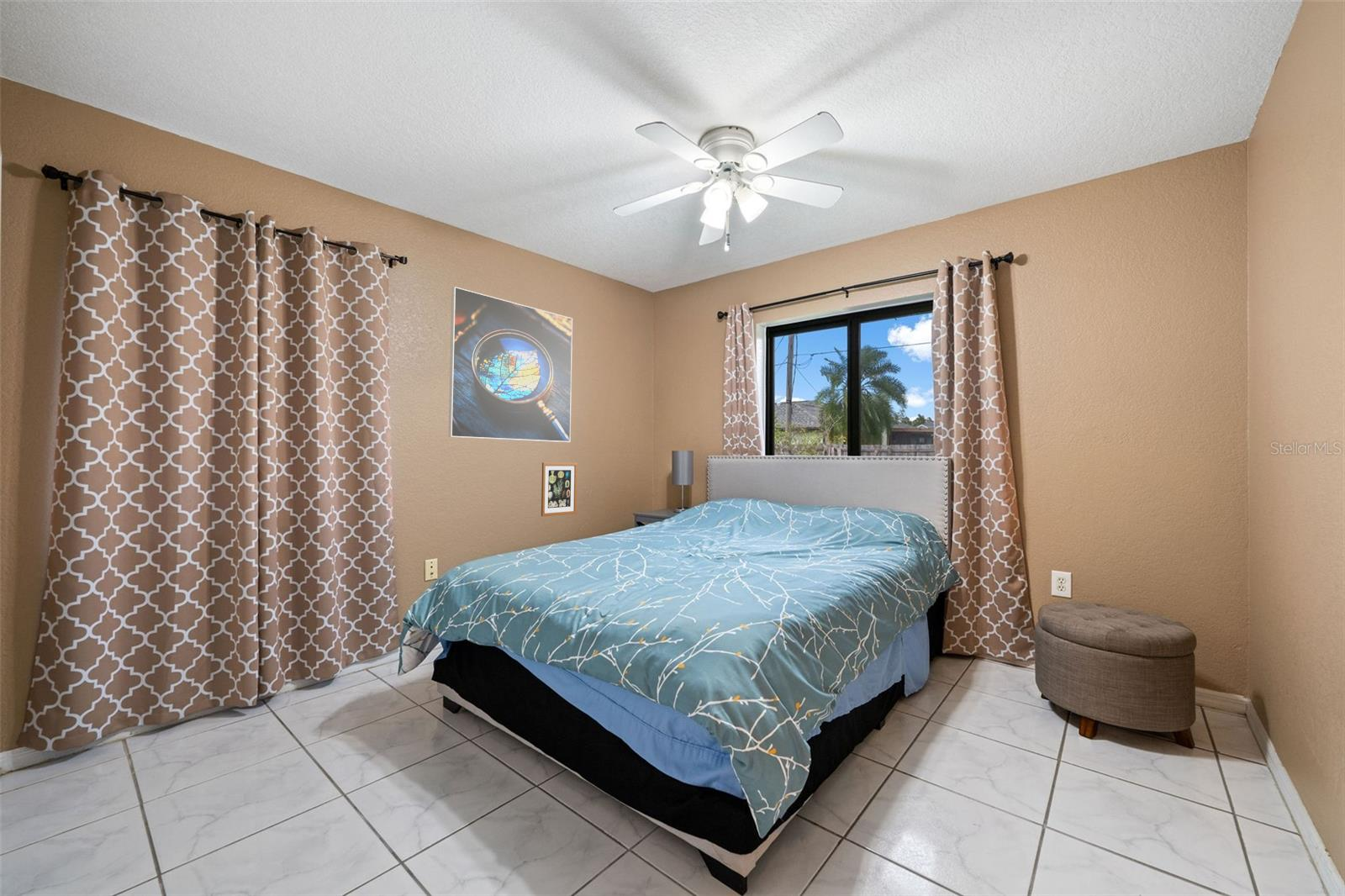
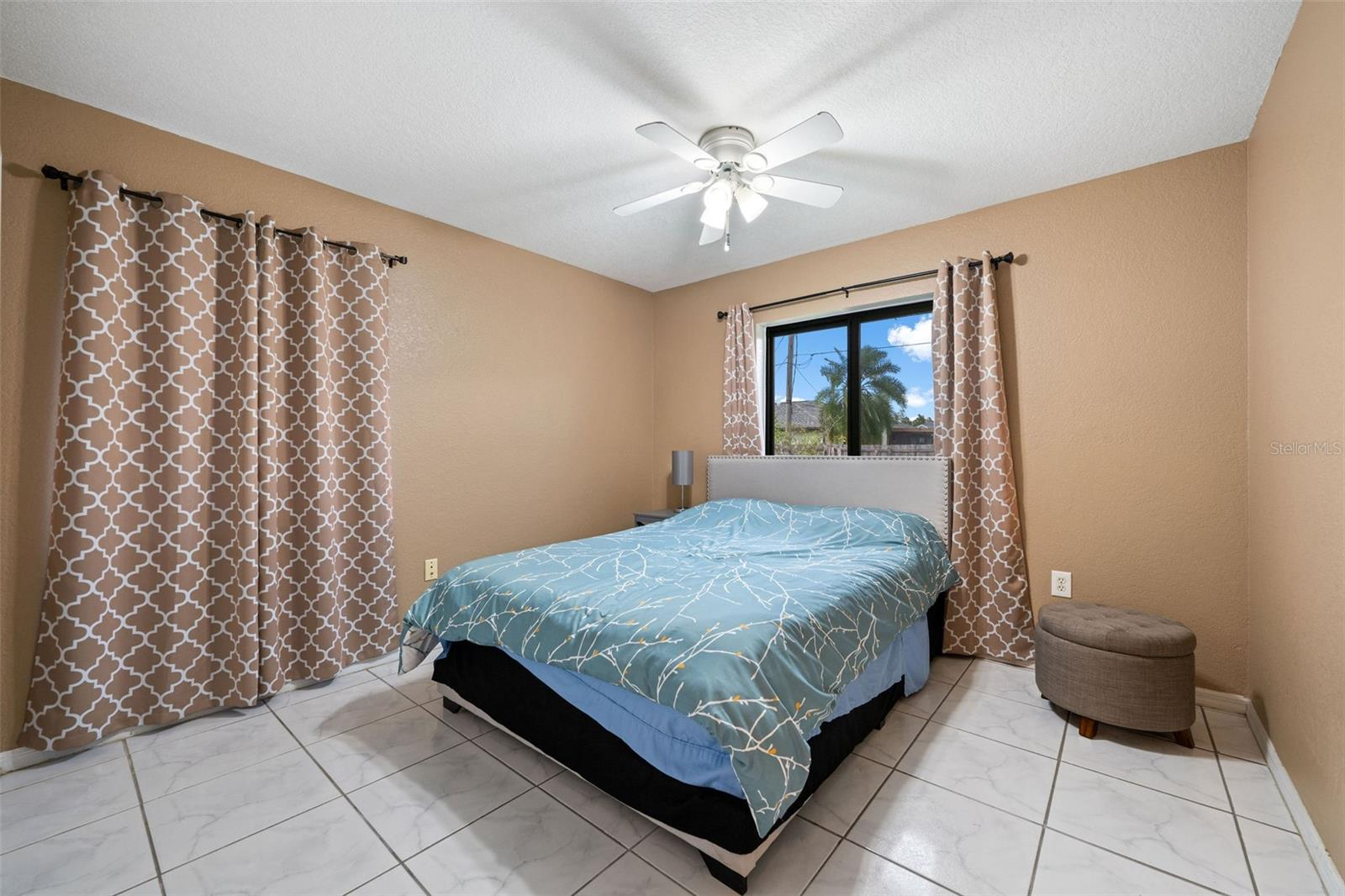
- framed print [448,286,573,443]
- wall art [541,461,578,517]
